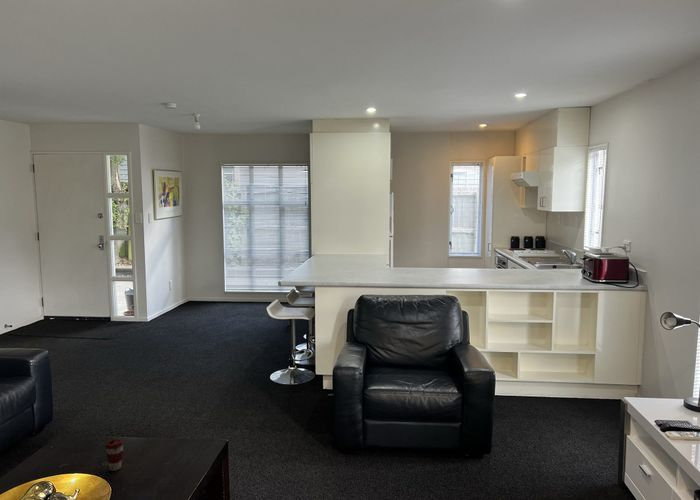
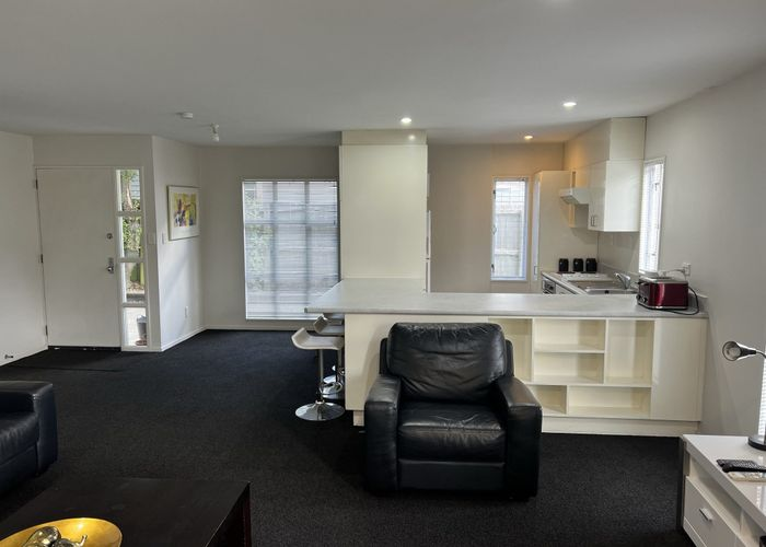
- coffee cup [104,438,125,472]
